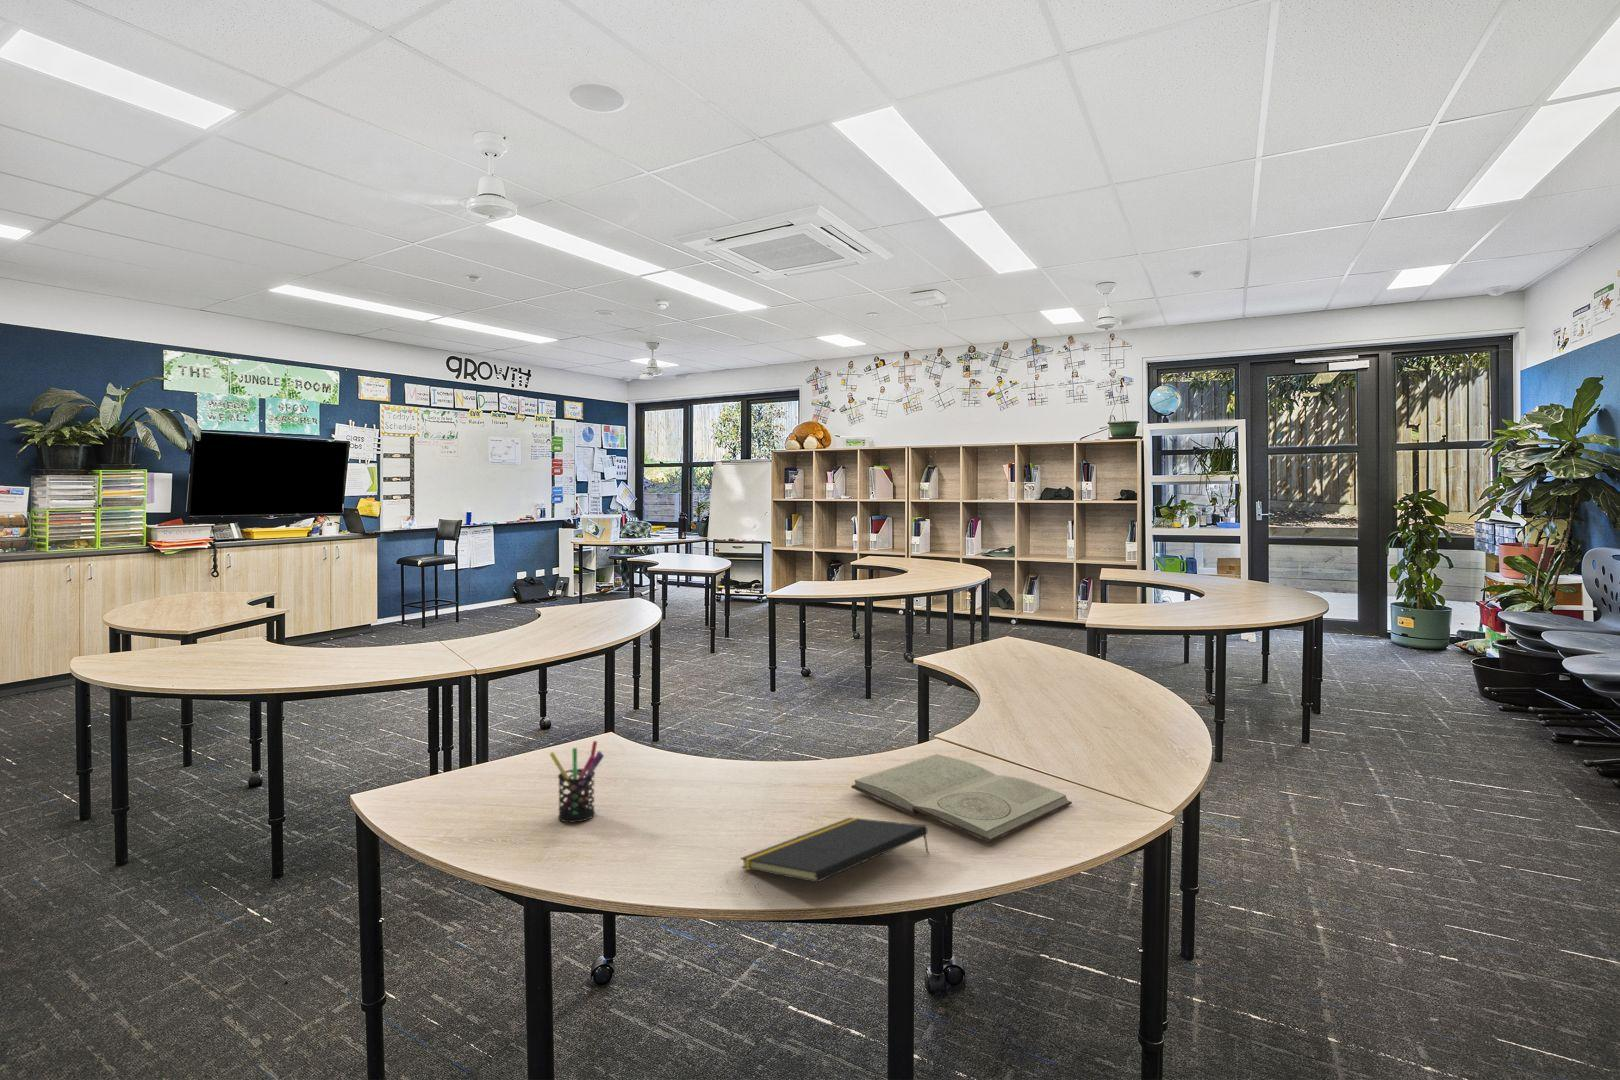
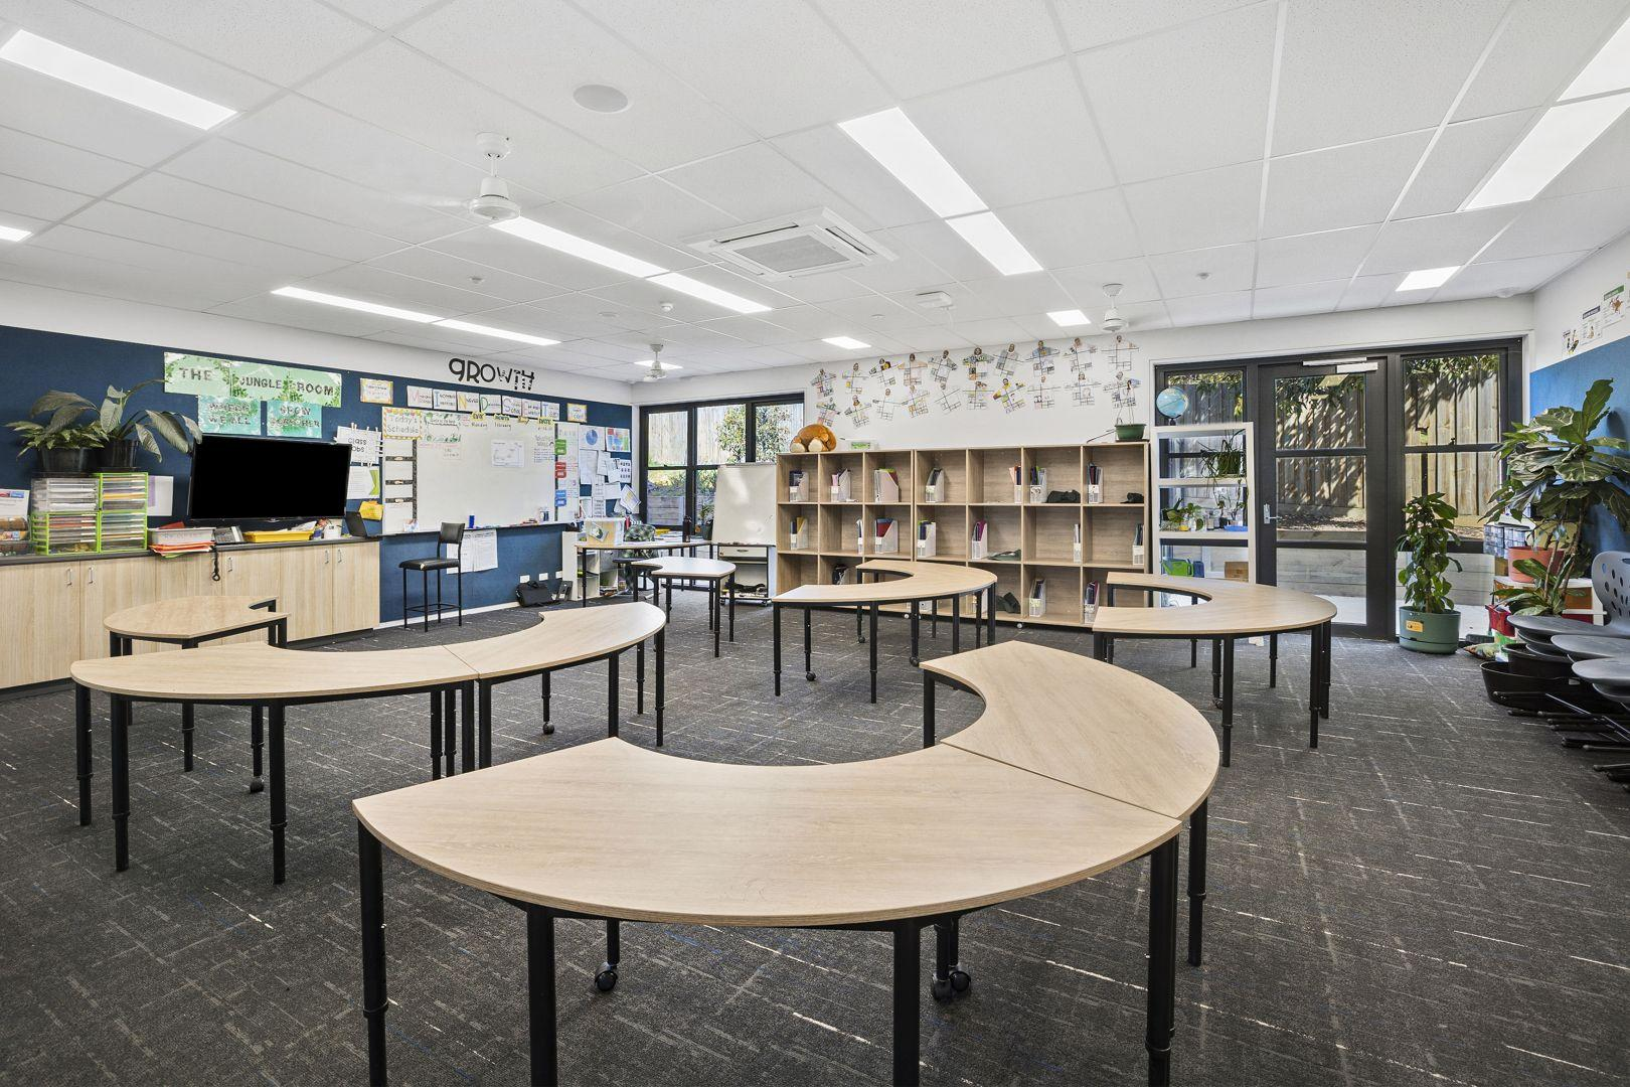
- book [850,753,1073,843]
- pen holder [548,740,605,824]
- notepad [739,817,931,884]
